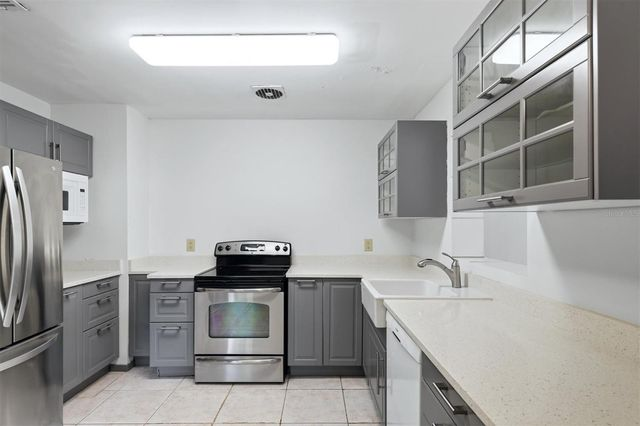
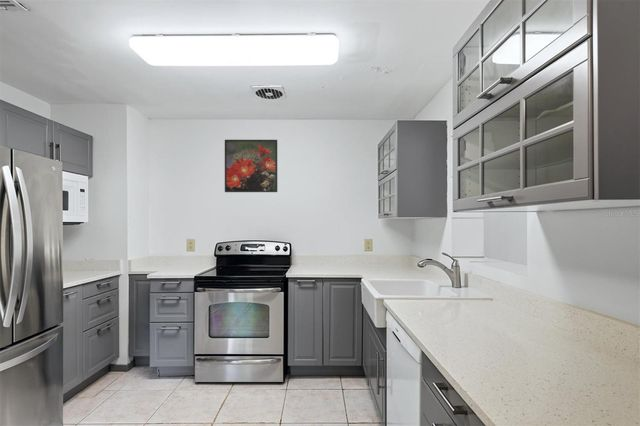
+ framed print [224,139,278,193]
